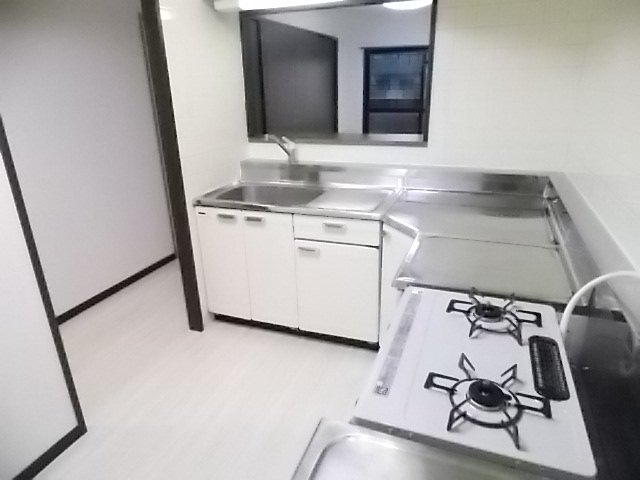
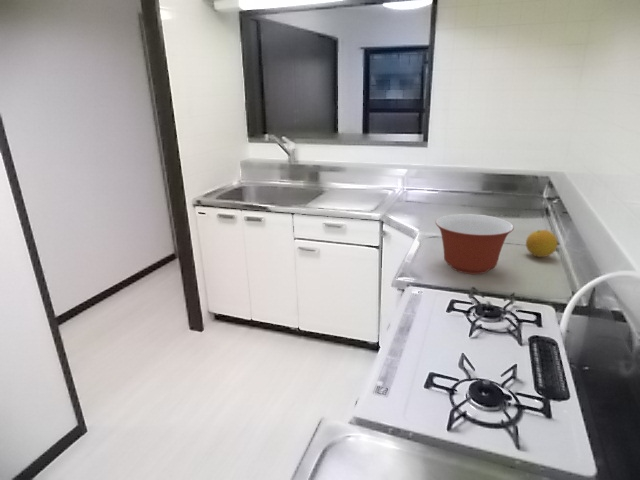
+ fruit [525,229,559,258]
+ mixing bowl [435,213,515,275]
